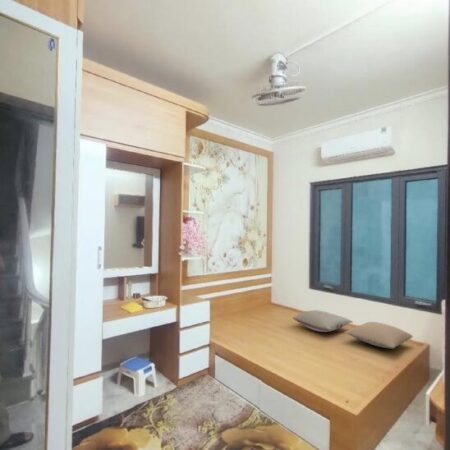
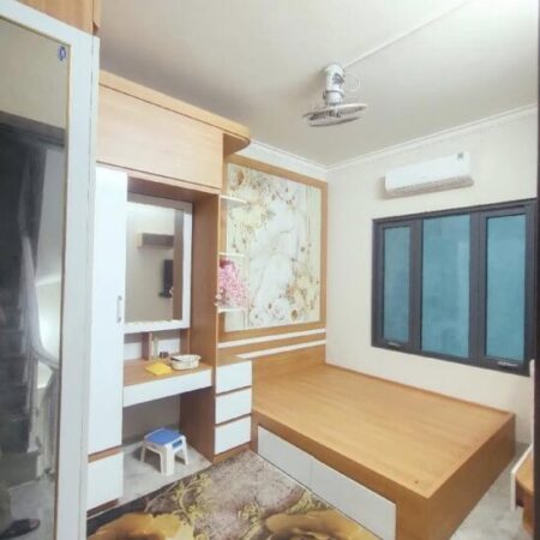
- pillow [291,309,354,333]
- pillow [343,321,414,349]
